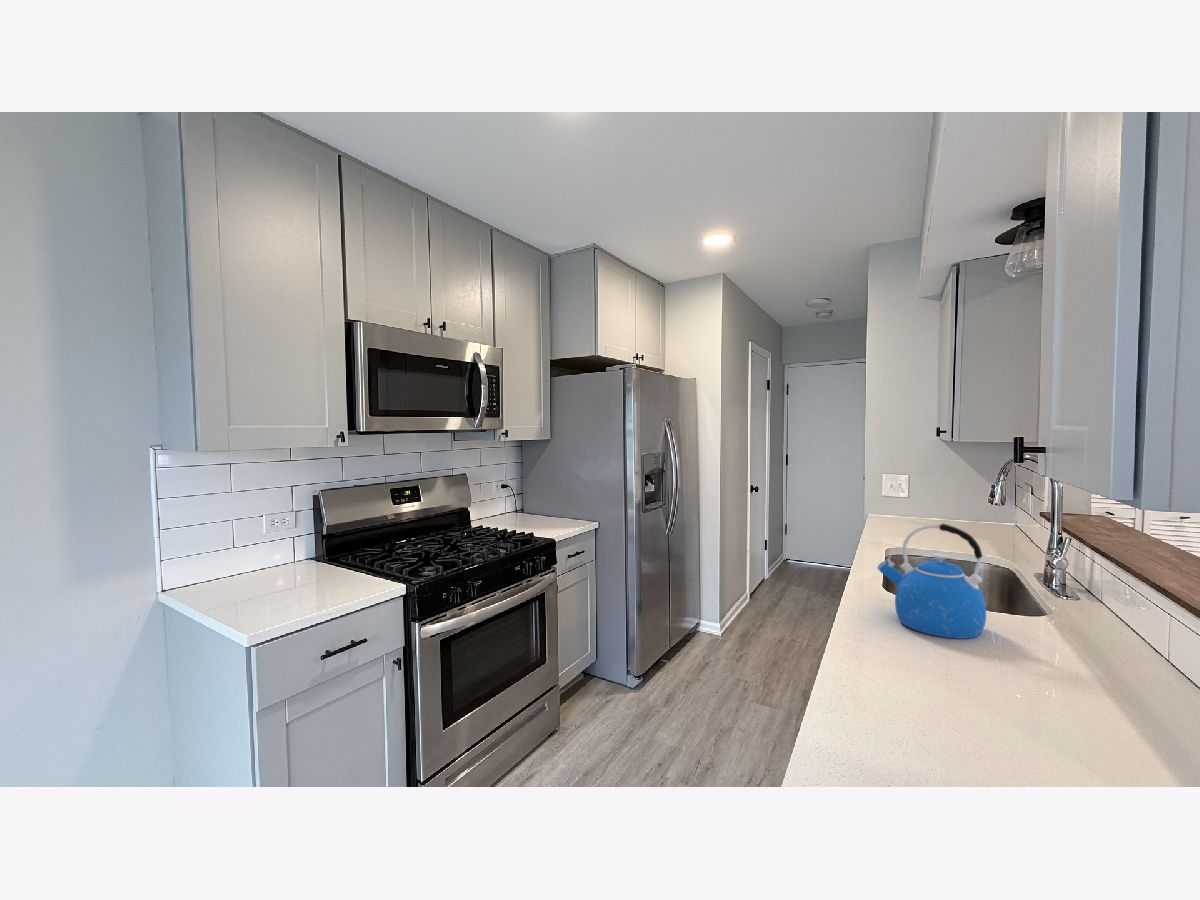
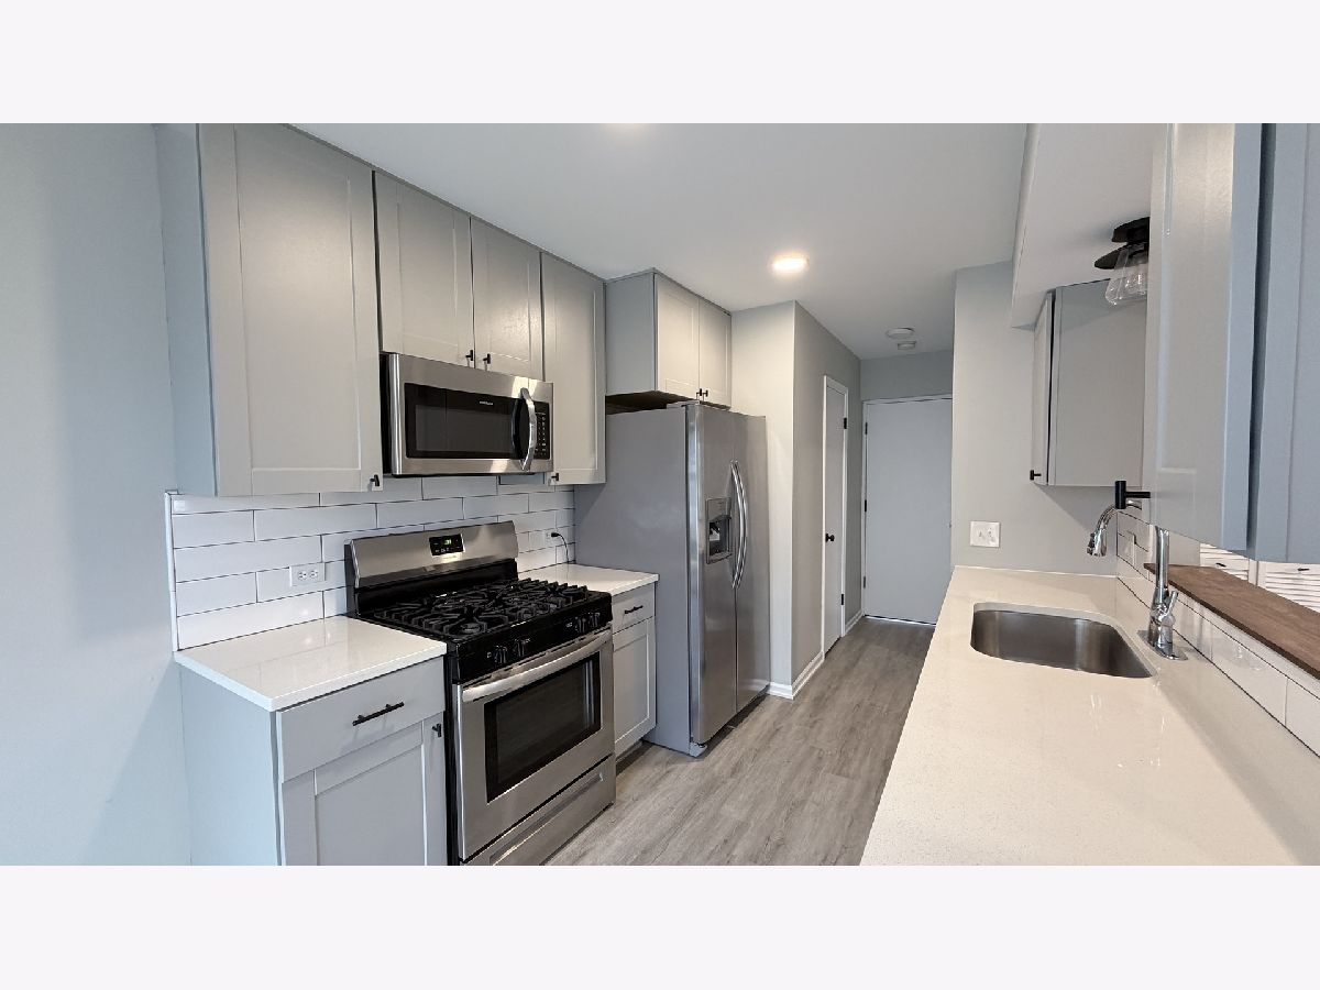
- kettle [876,523,987,640]
